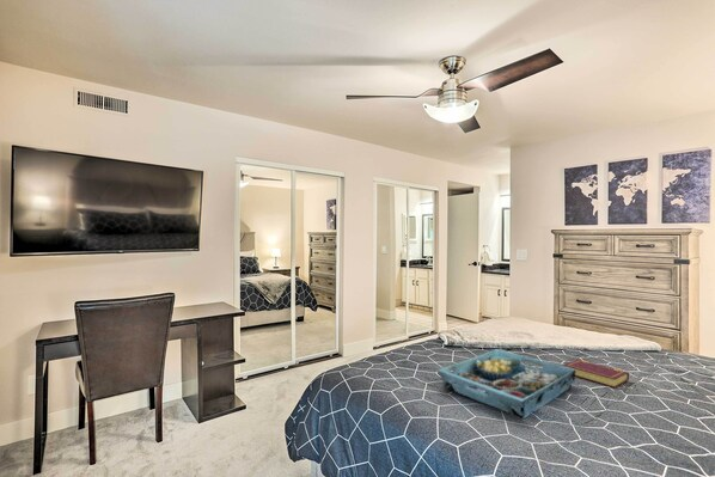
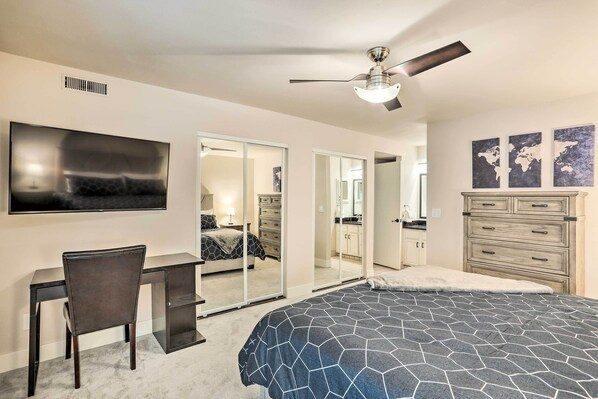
- book [562,359,630,389]
- serving tray [435,348,576,421]
